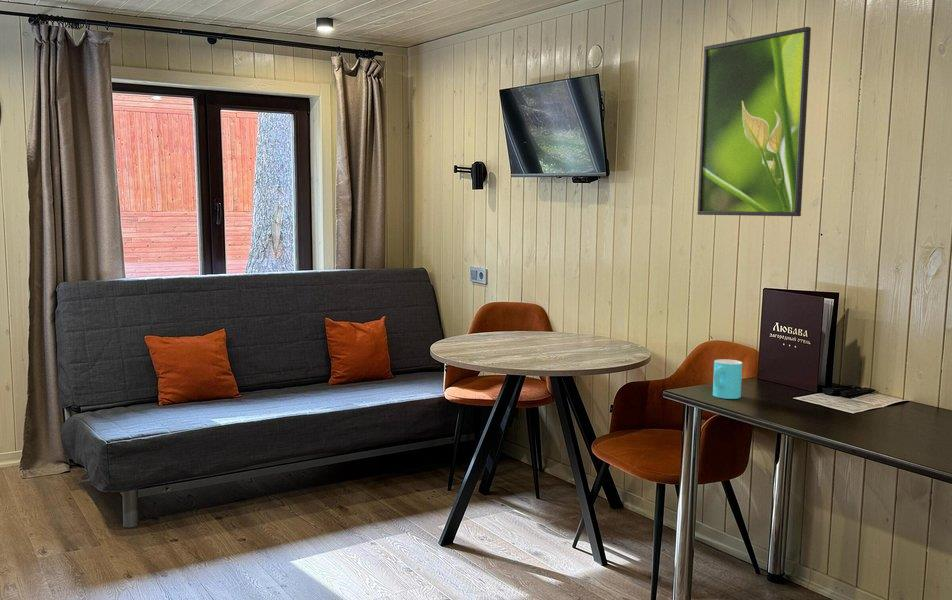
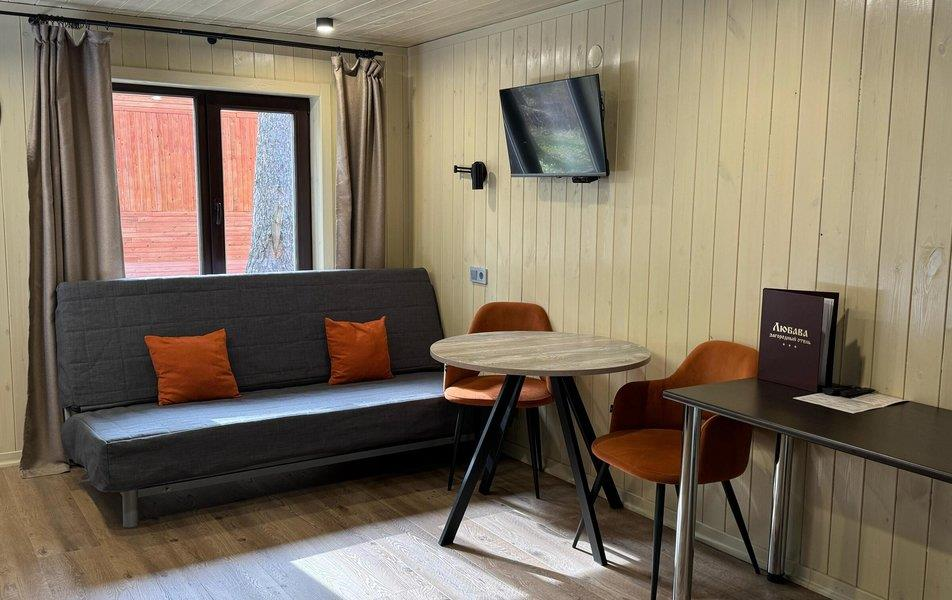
- cup [712,358,743,400]
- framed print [696,26,812,217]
